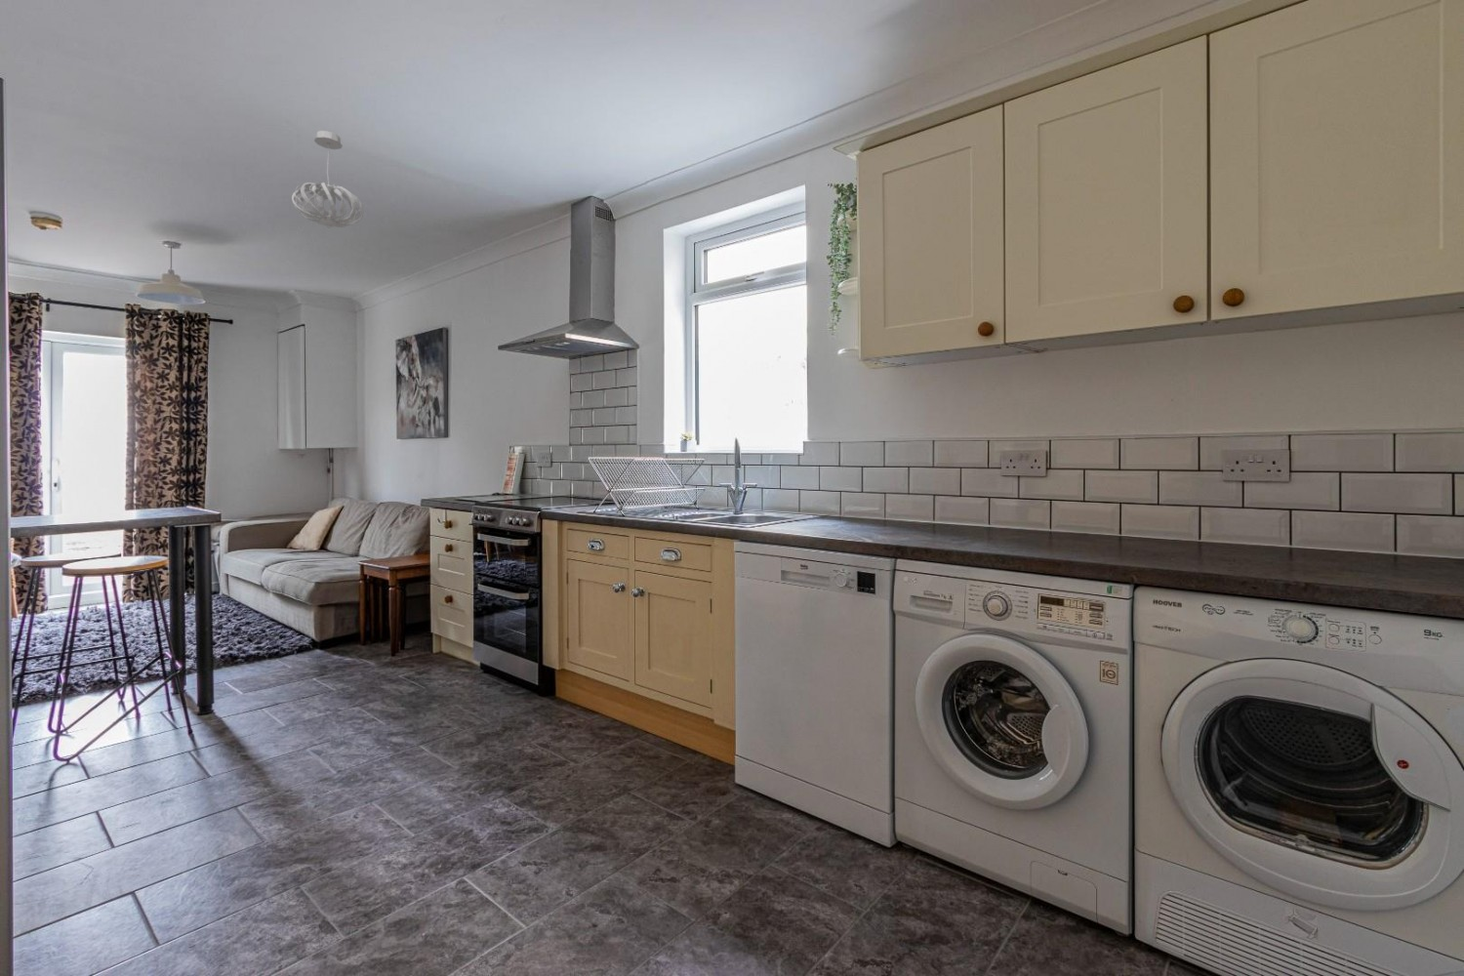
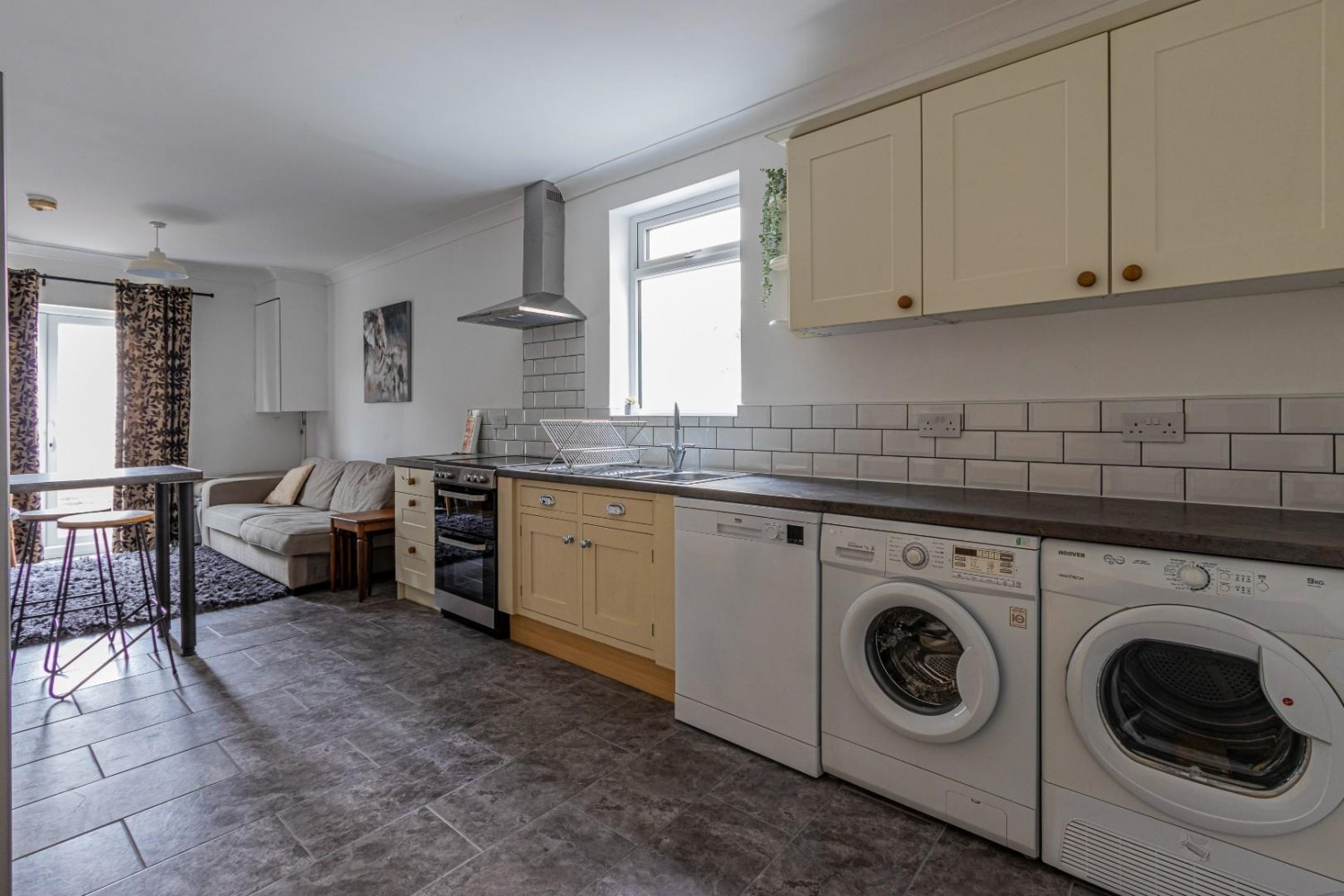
- pendant light [291,130,364,229]
